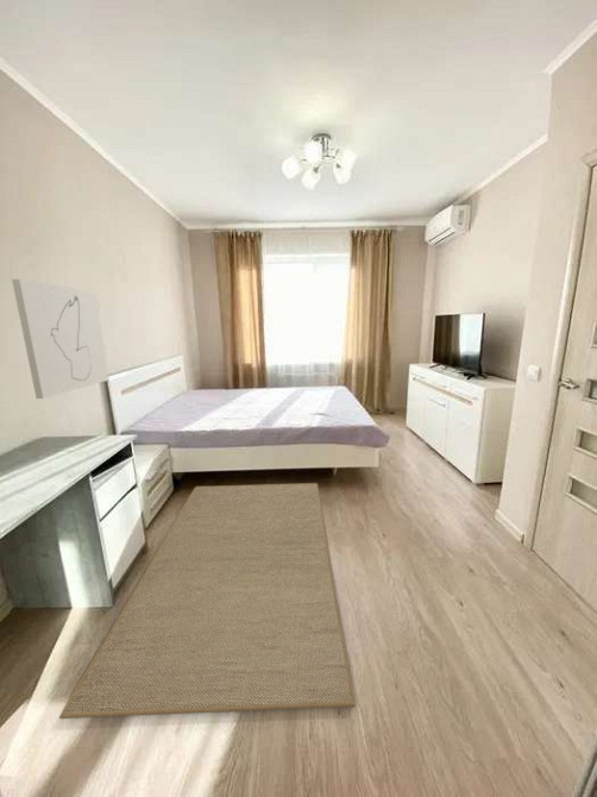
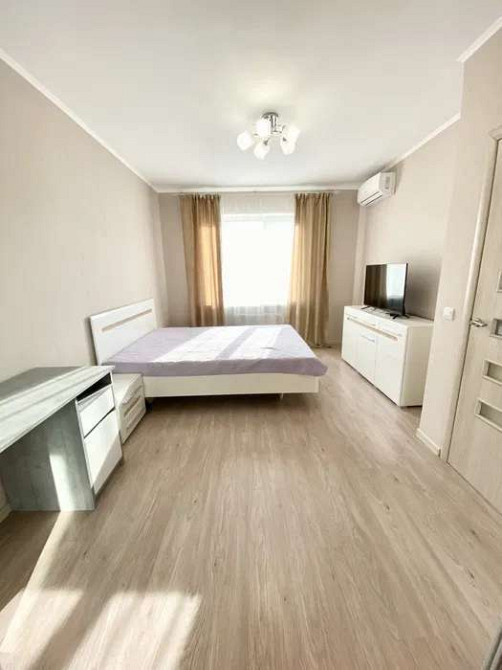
- wall art [11,278,109,400]
- rug [58,482,357,720]
